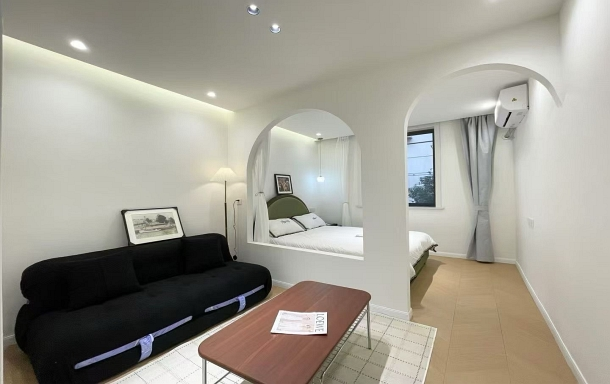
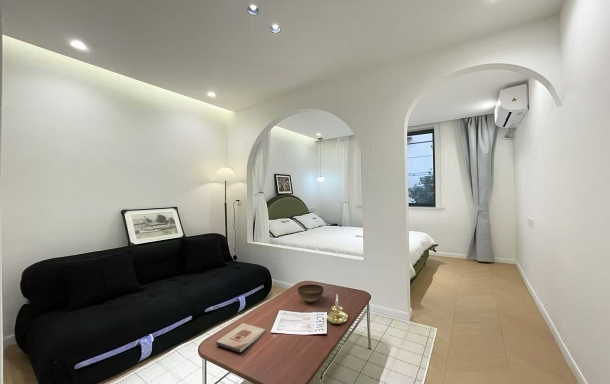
+ bowl [297,283,324,303]
+ candle holder [326,295,349,325]
+ wooden plaque [215,322,266,353]
